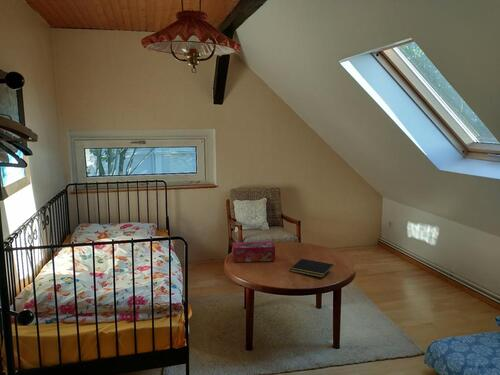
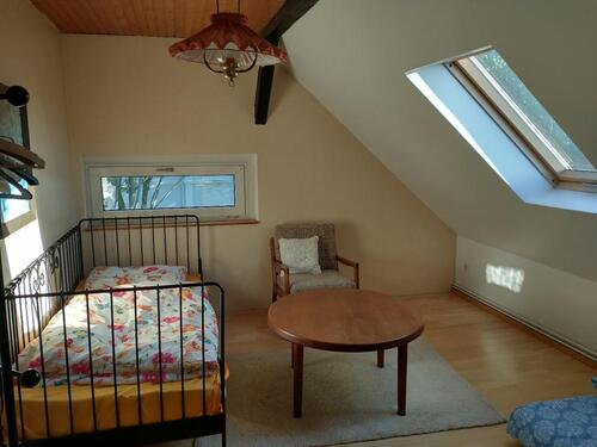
- tissue box [232,241,276,263]
- notepad [289,258,334,278]
